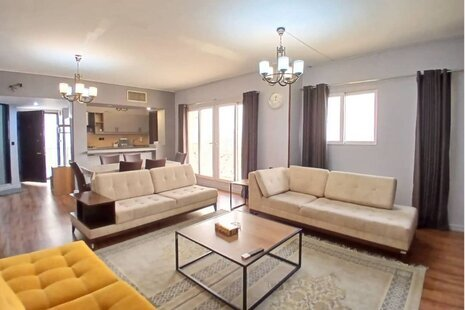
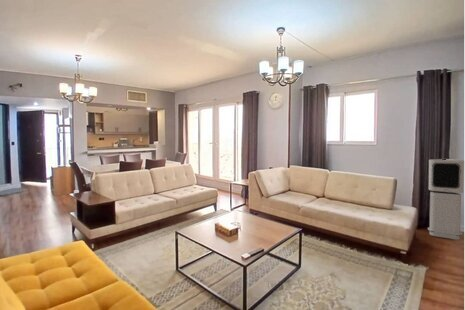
+ air purifier [427,158,465,241]
